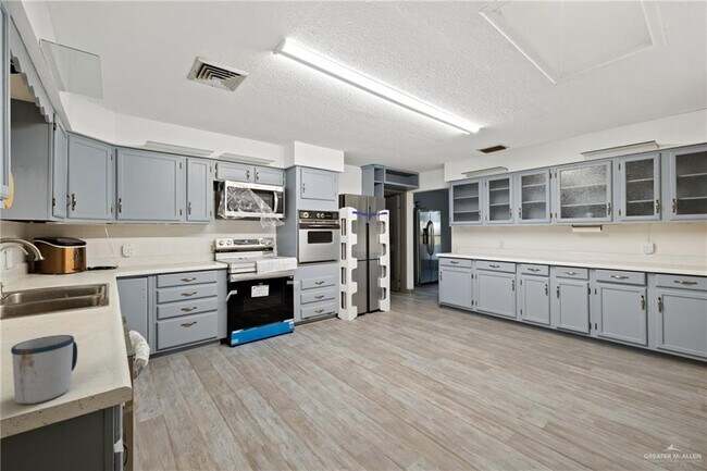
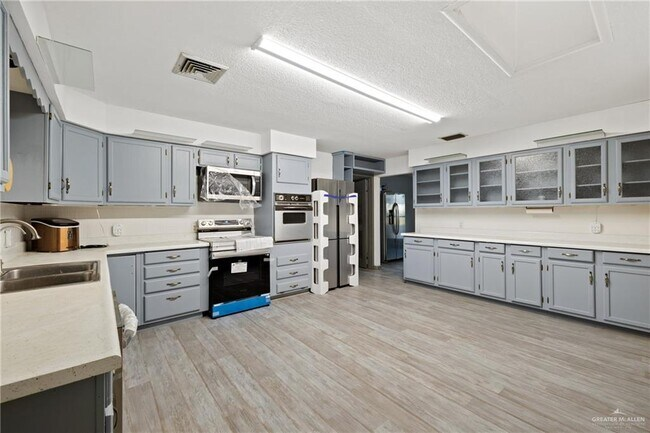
- mug [10,334,78,406]
